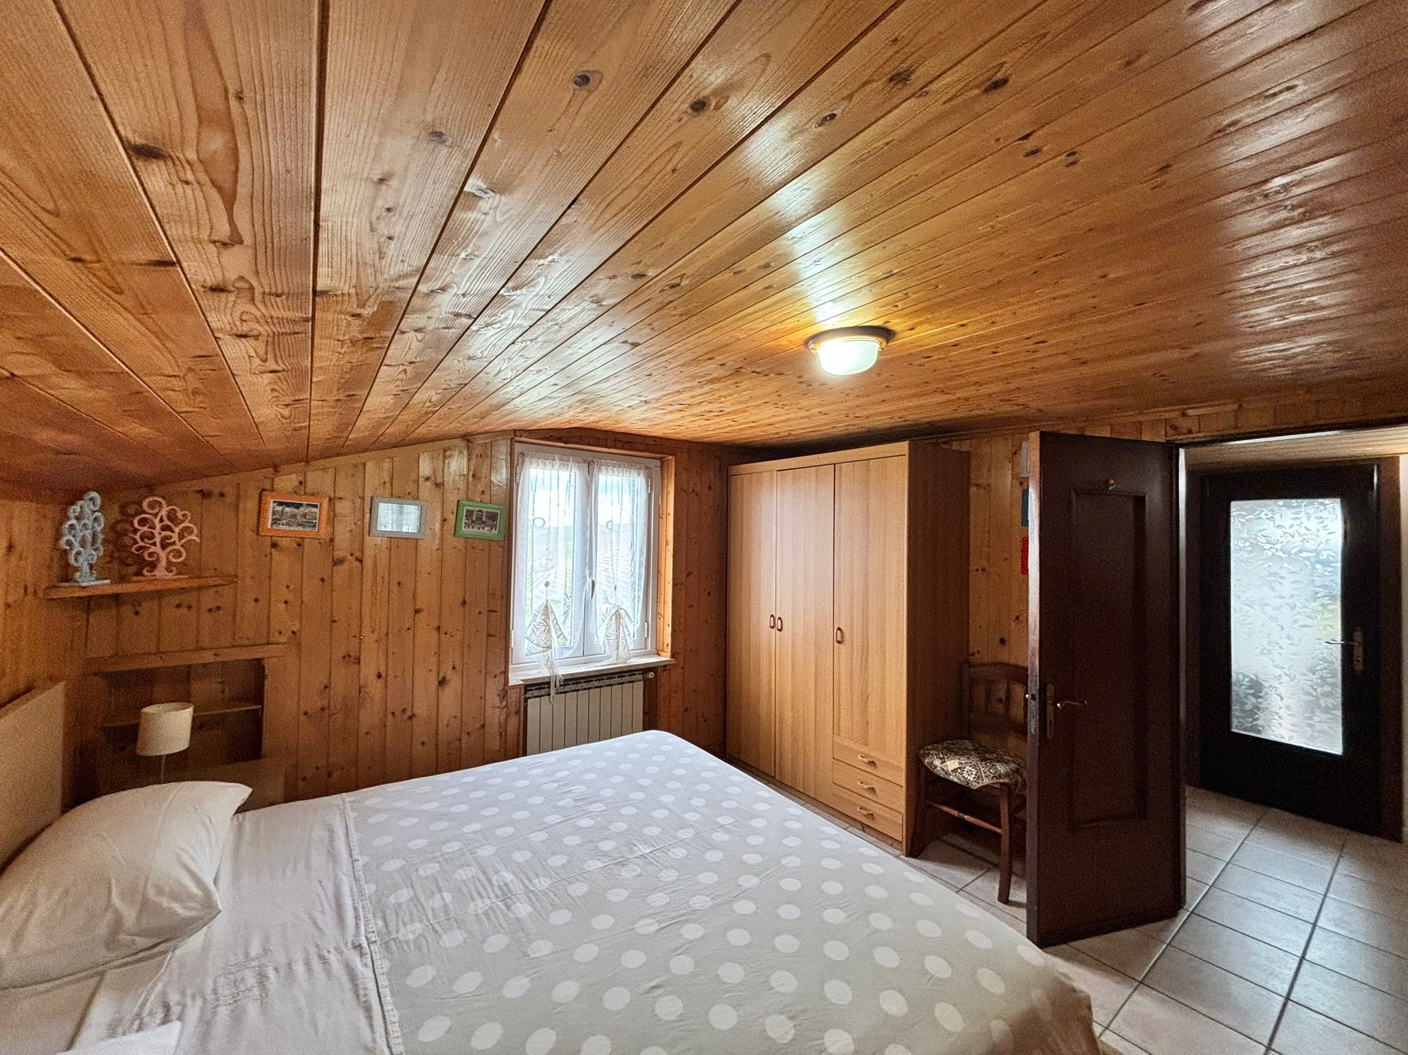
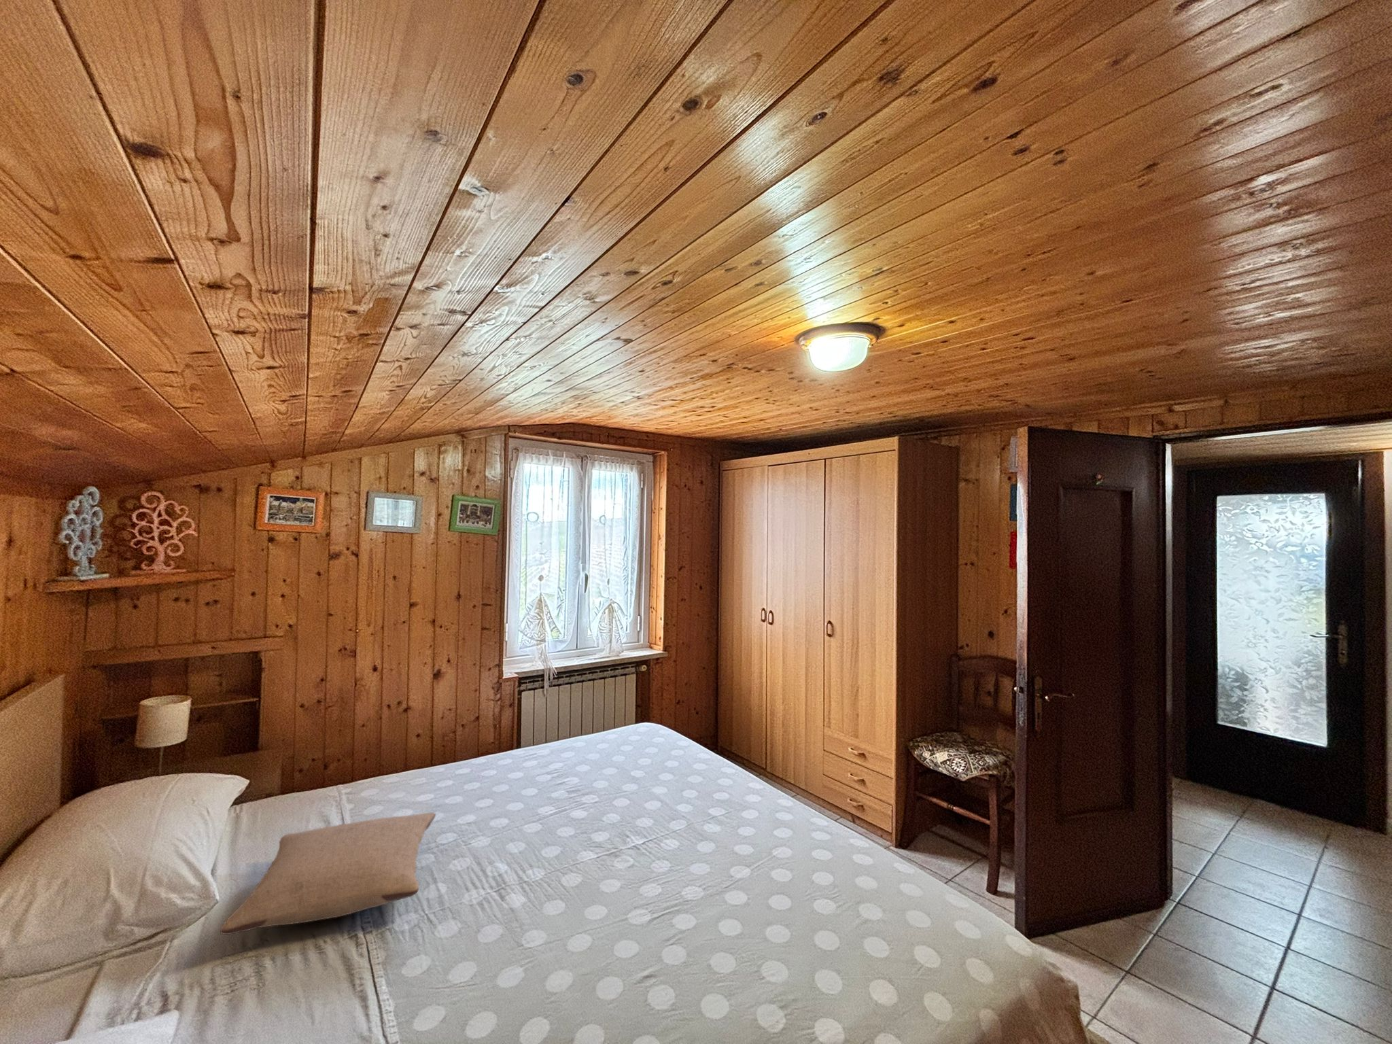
+ pillow [219,812,436,935]
